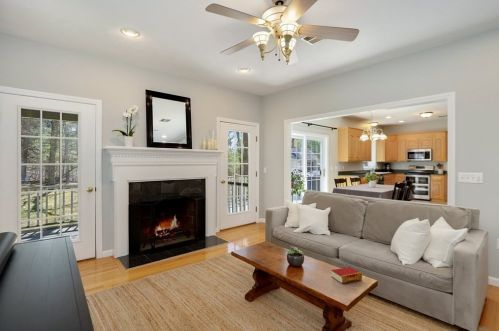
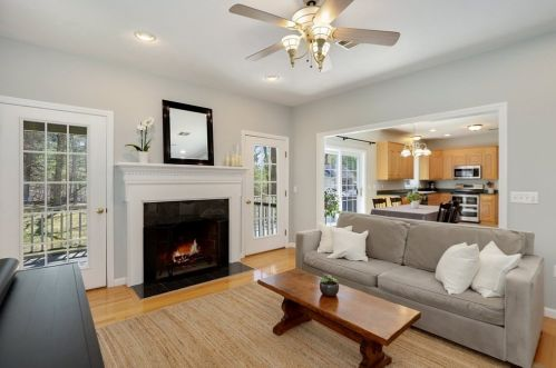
- book [330,266,363,284]
